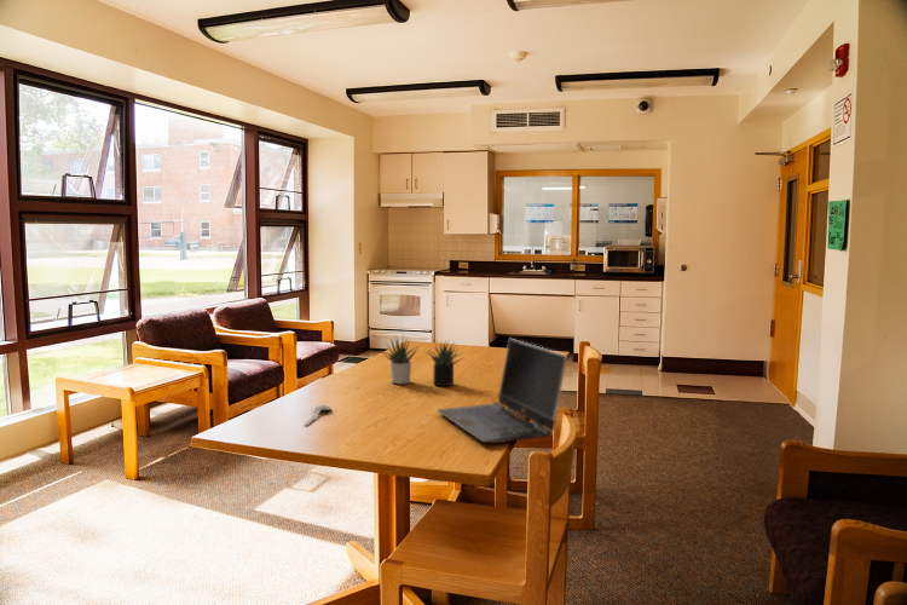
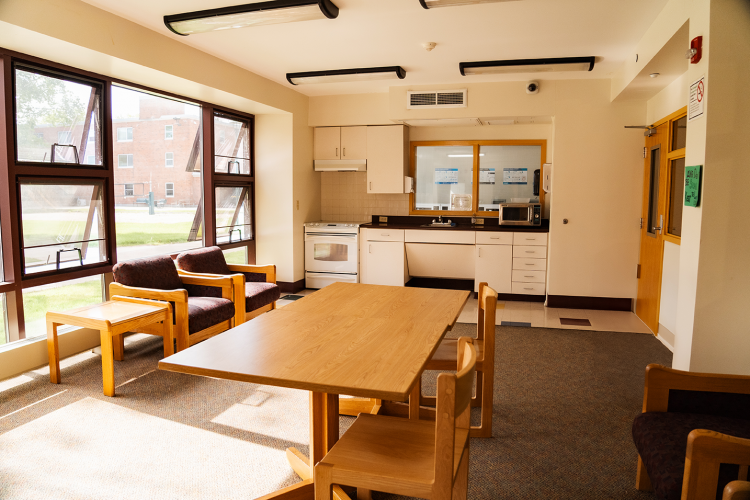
- spoon [304,404,333,426]
- succulent plant [381,334,467,387]
- laptop computer [437,338,568,444]
